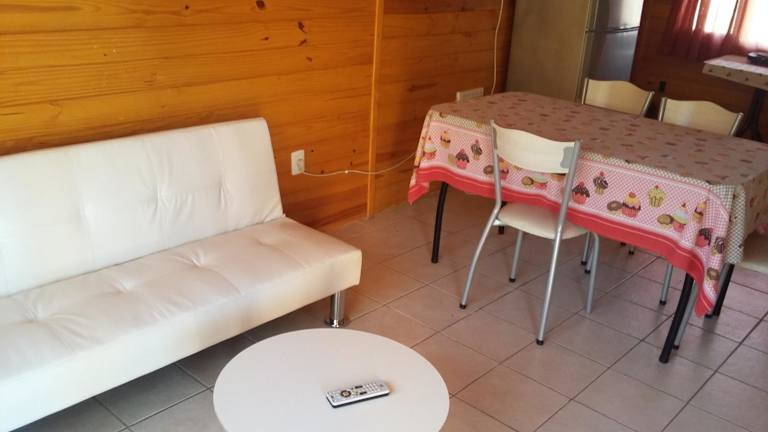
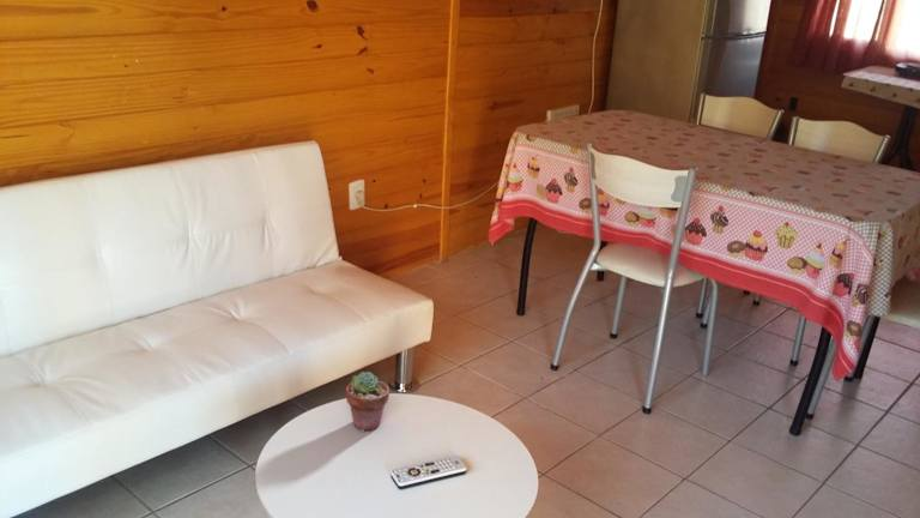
+ potted succulent [345,371,391,433]
